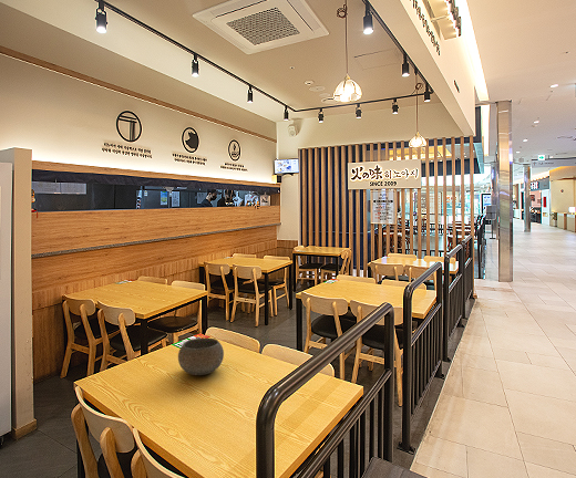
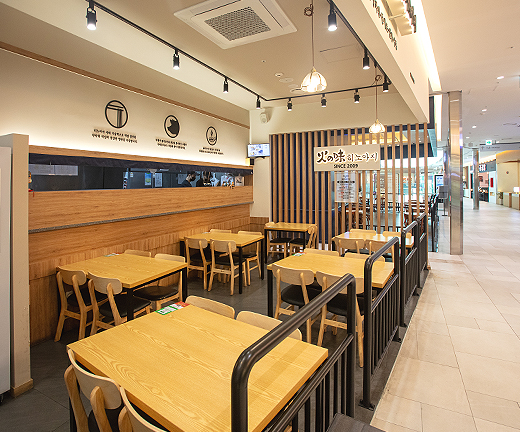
- bowl [177,336,225,376]
